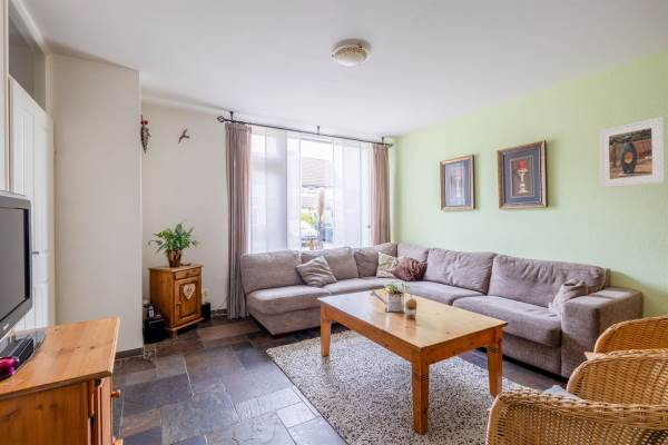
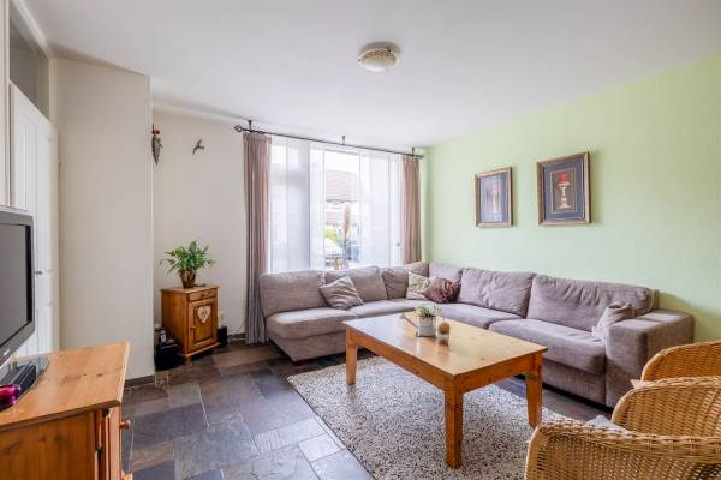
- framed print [598,116,667,189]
